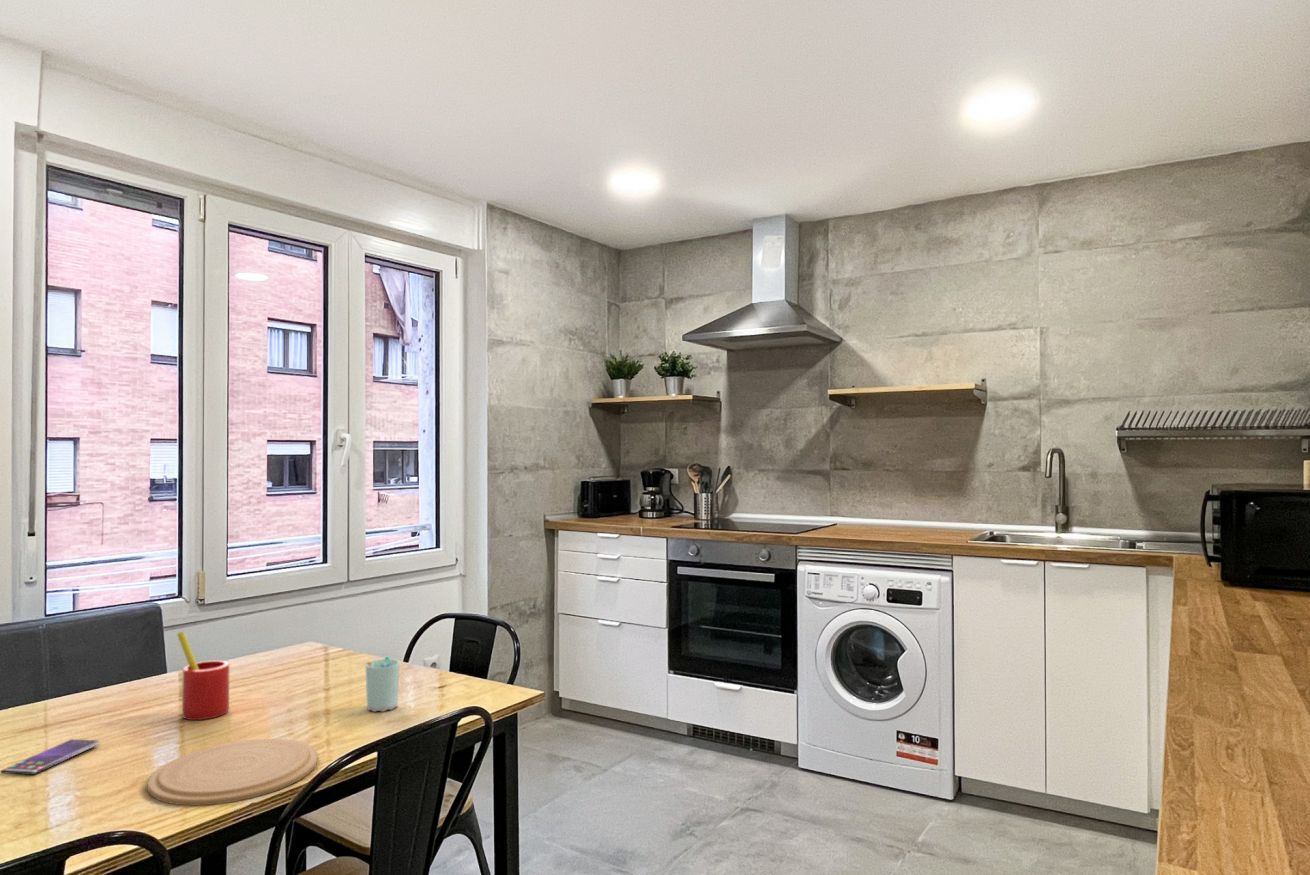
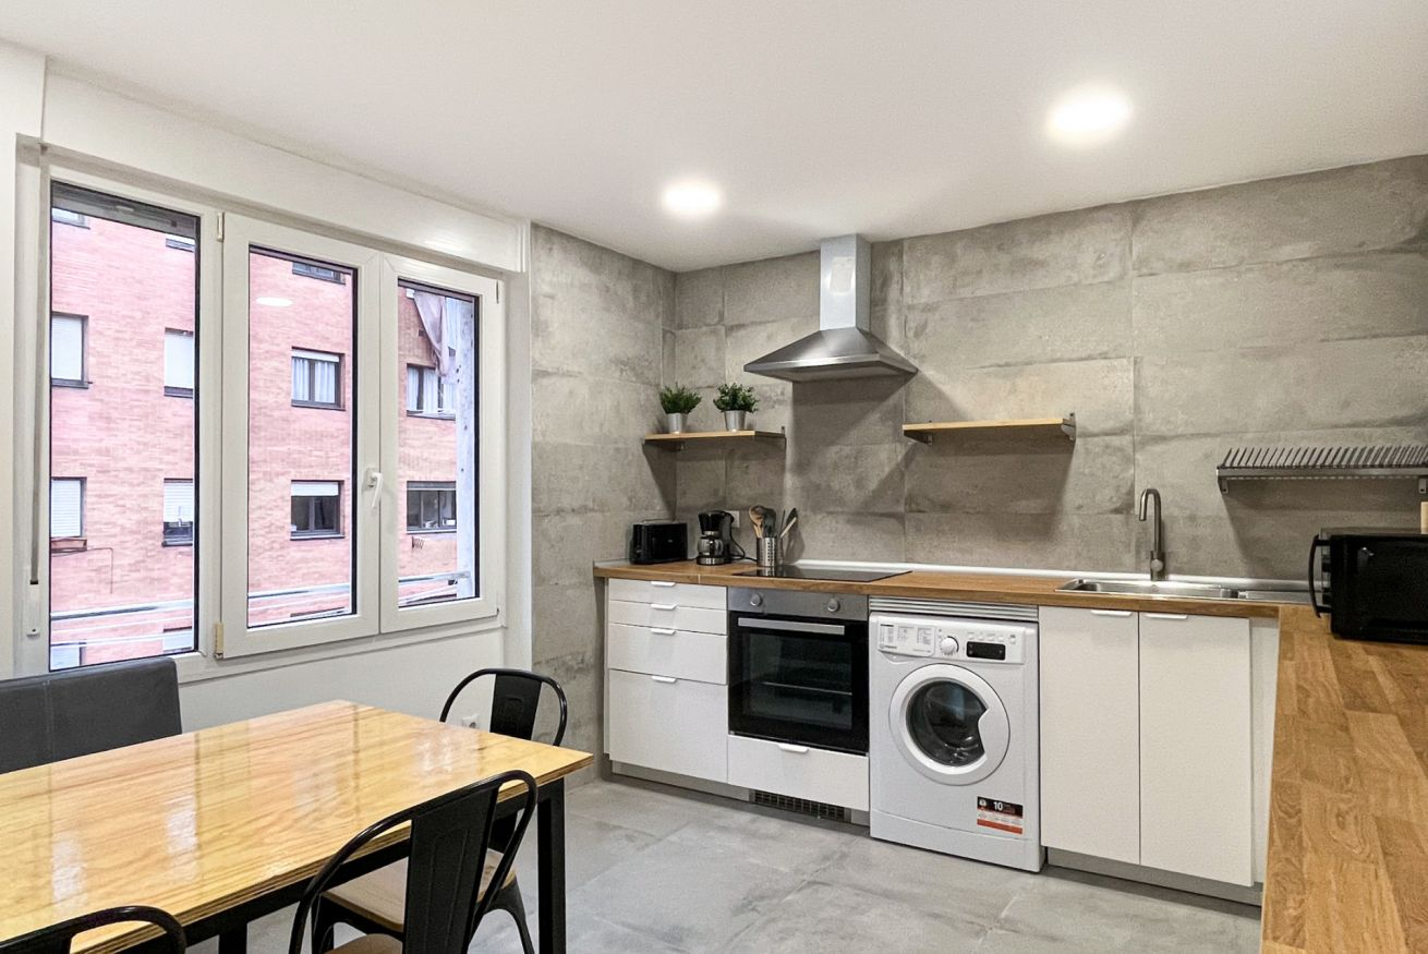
- plate [146,738,319,806]
- cup [364,656,401,713]
- smartphone [0,738,101,776]
- straw [176,630,230,721]
